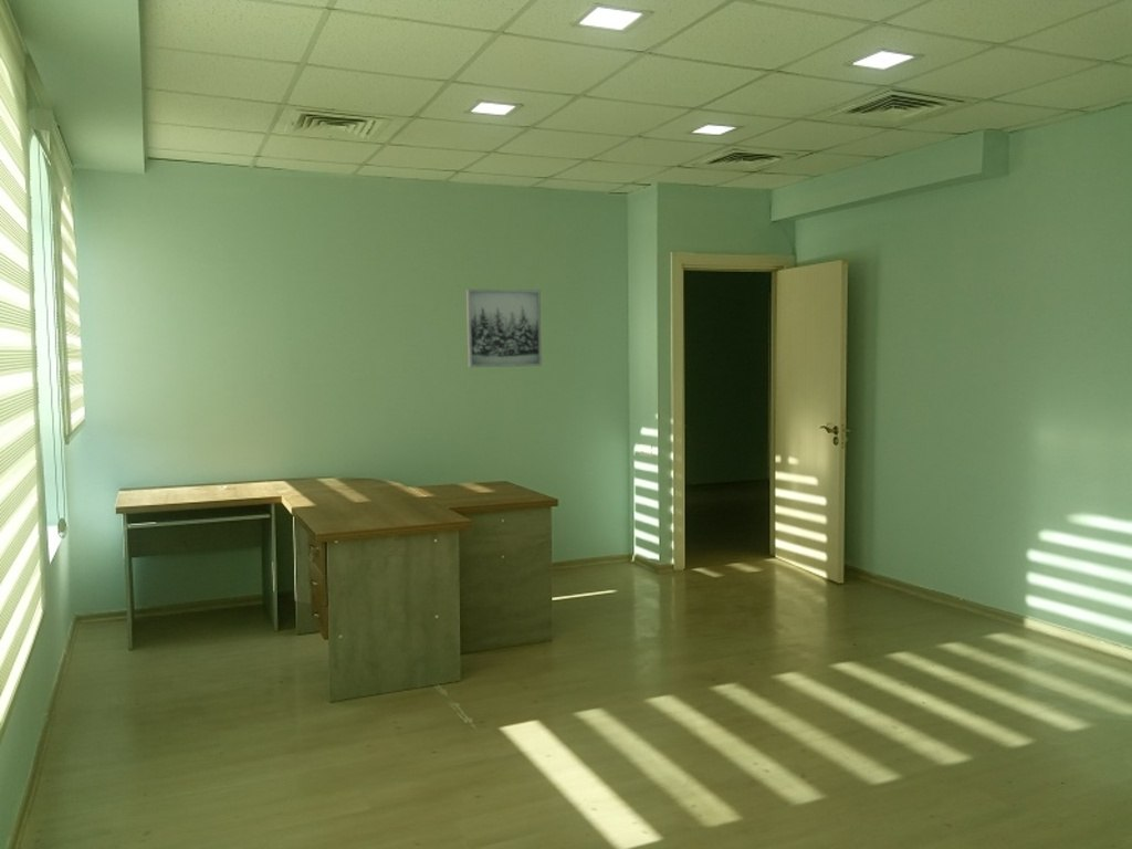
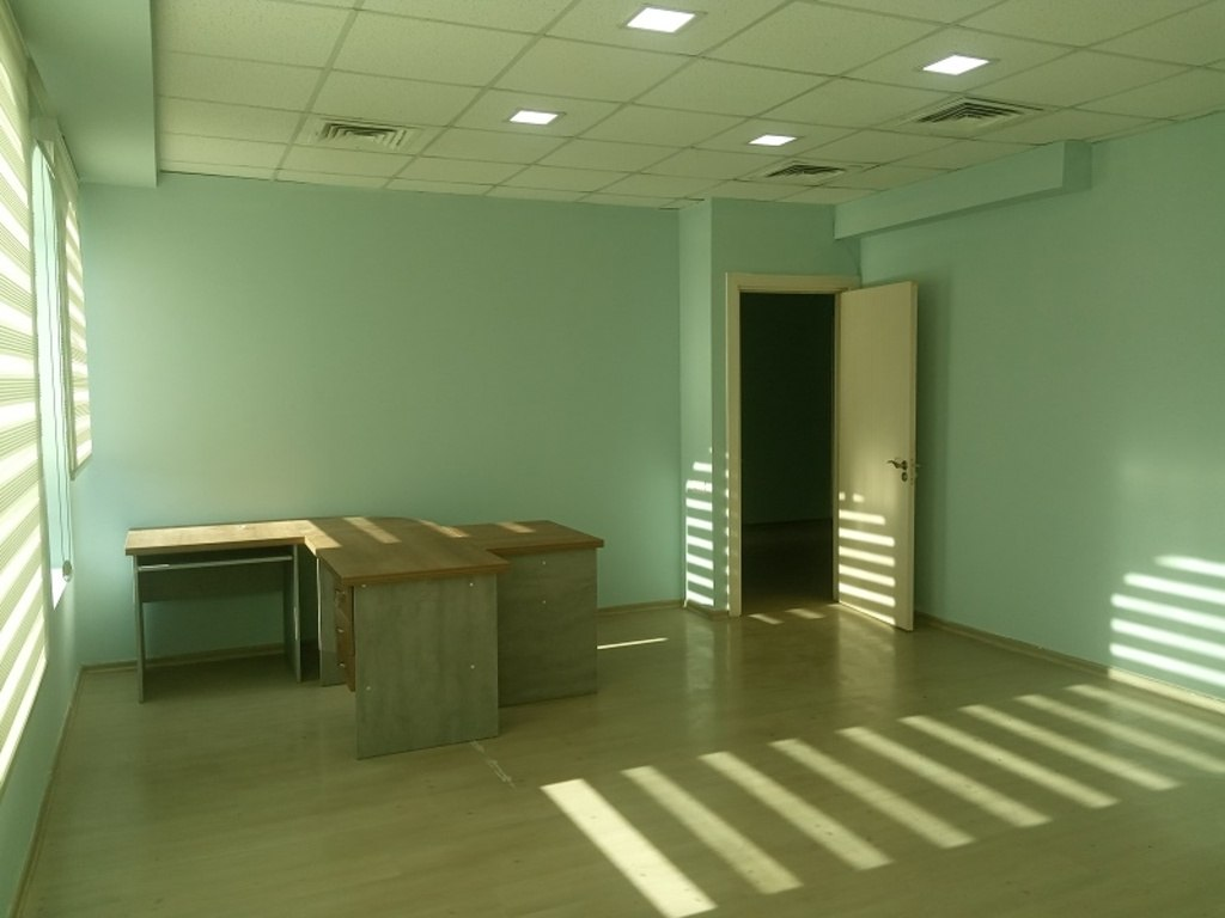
- wall art [465,289,543,368]
